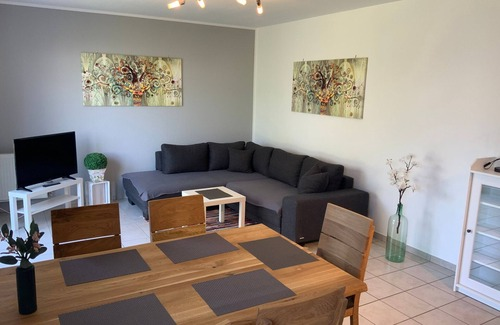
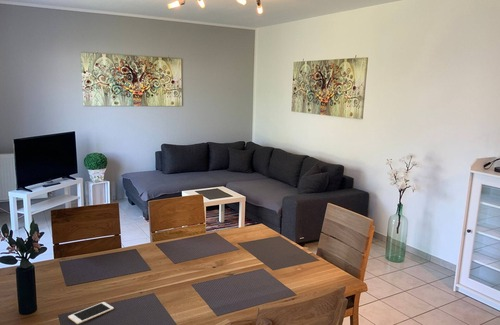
+ cell phone [67,301,115,325]
